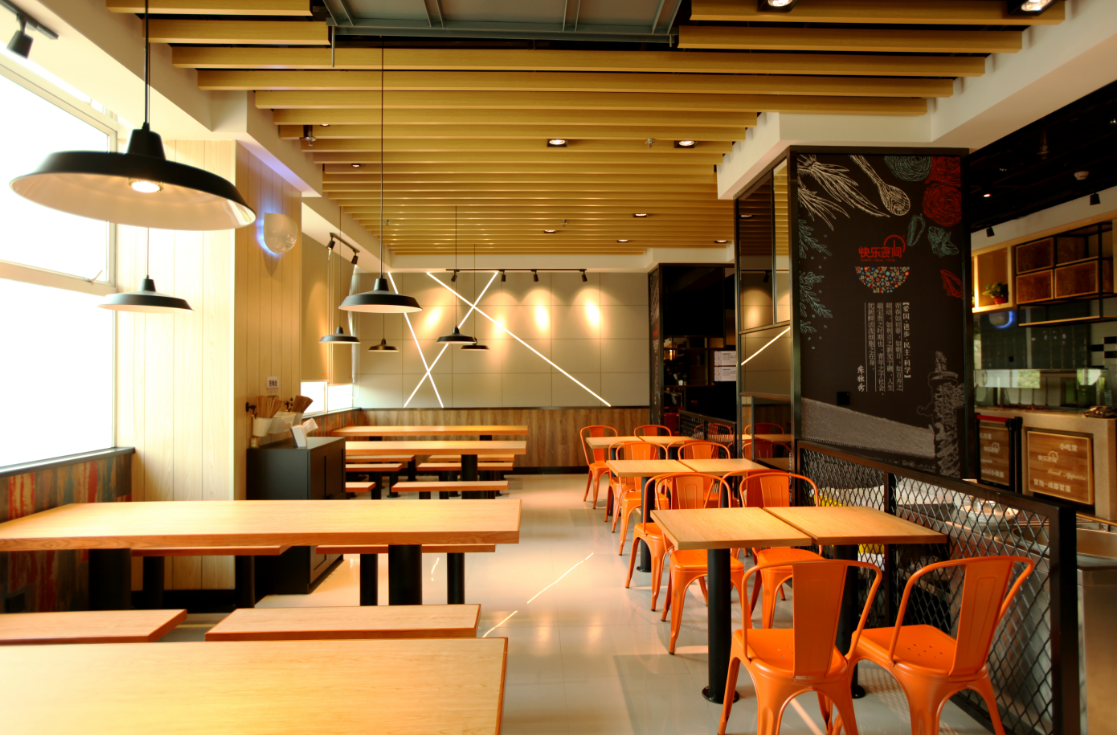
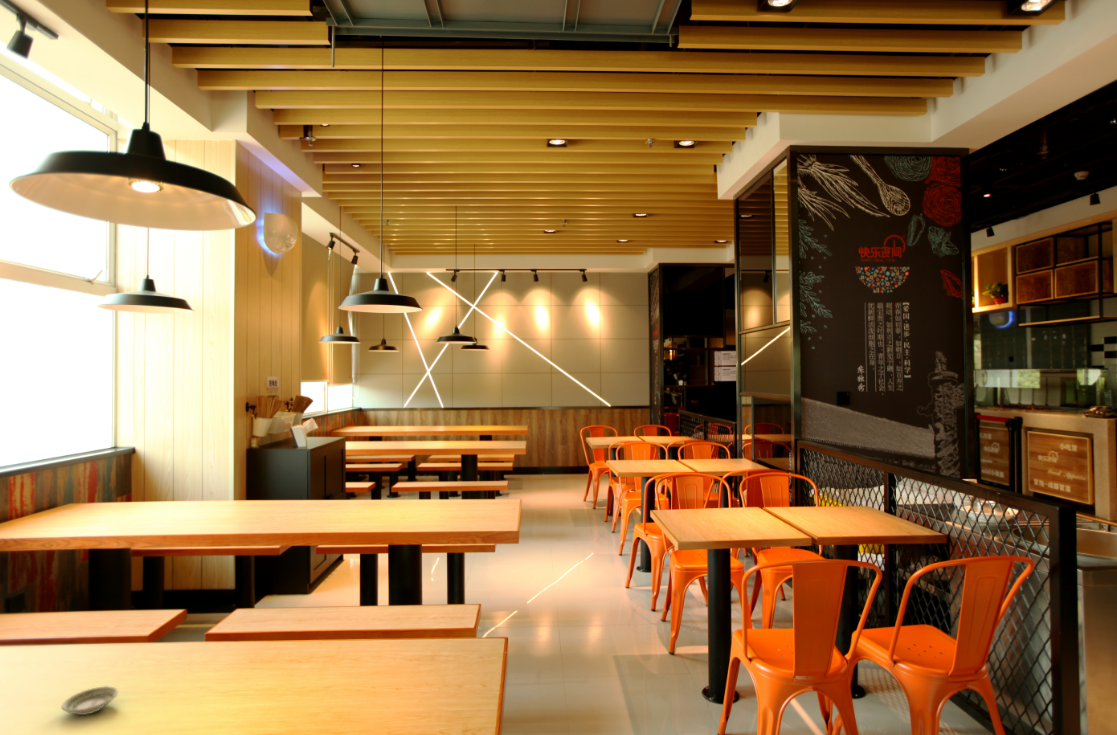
+ saucer [61,685,119,716]
